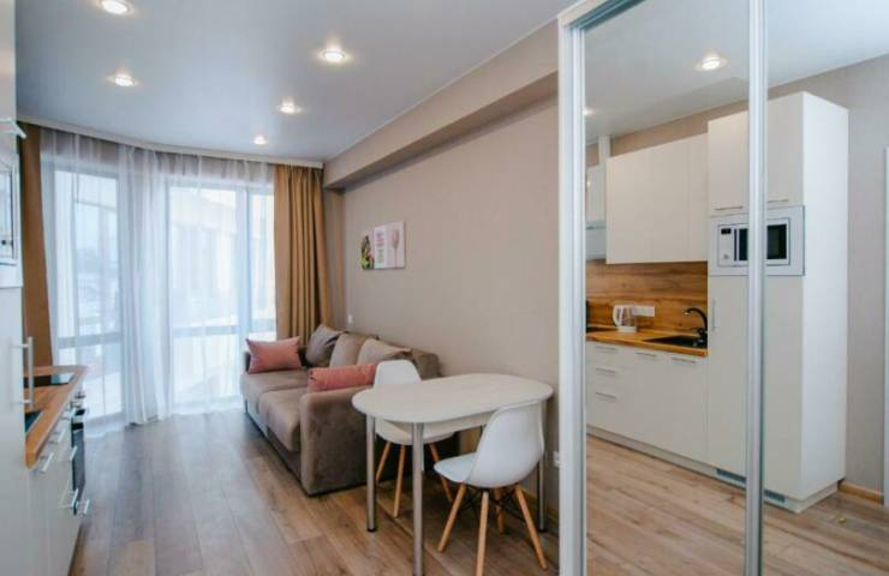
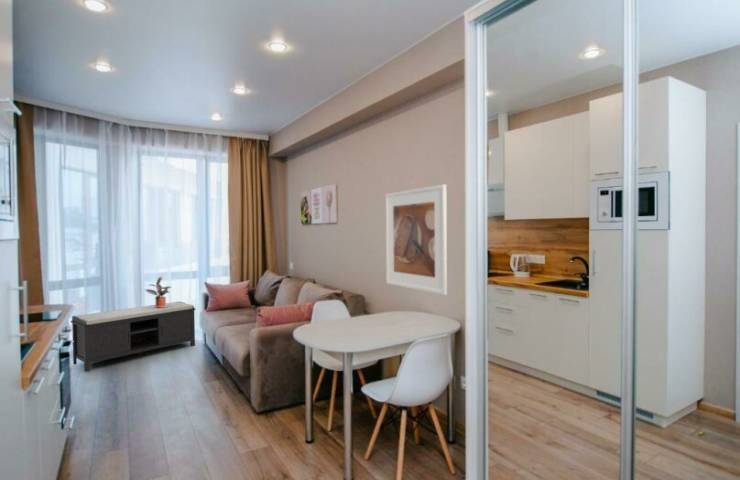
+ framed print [385,183,448,296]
+ bench [70,301,197,372]
+ potted plant [145,275,172,307]
